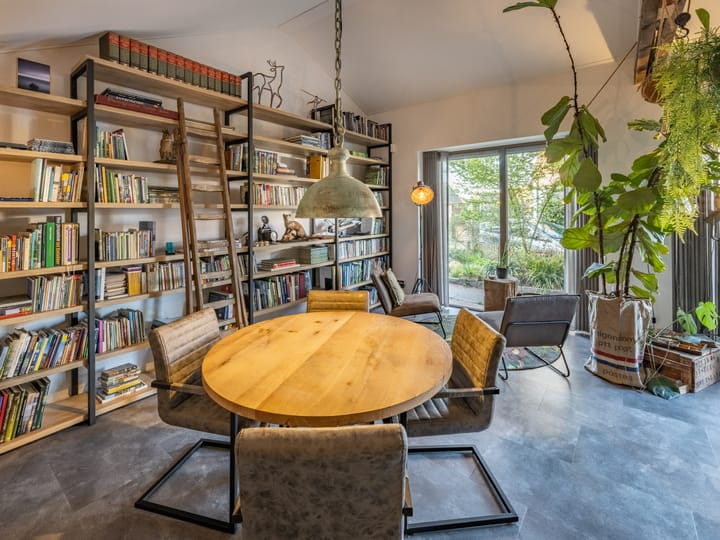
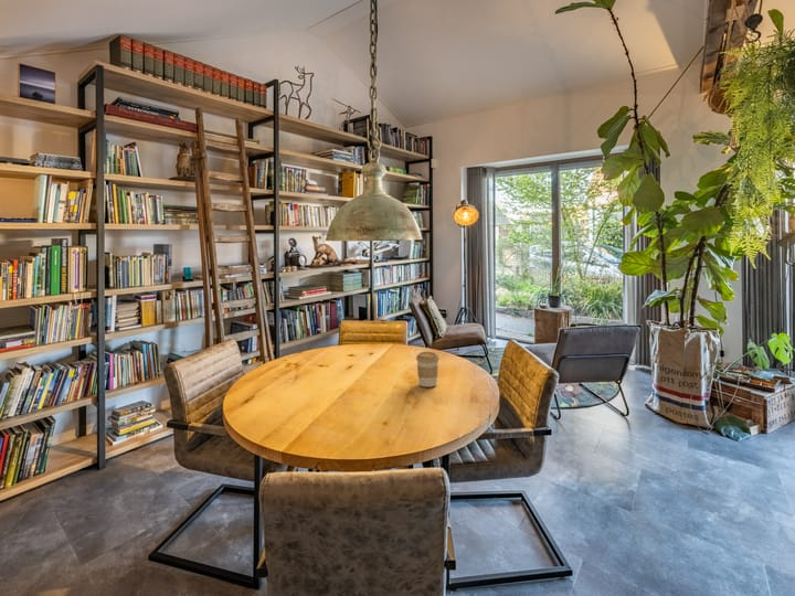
+ coffee cup [415,351,441,387]
